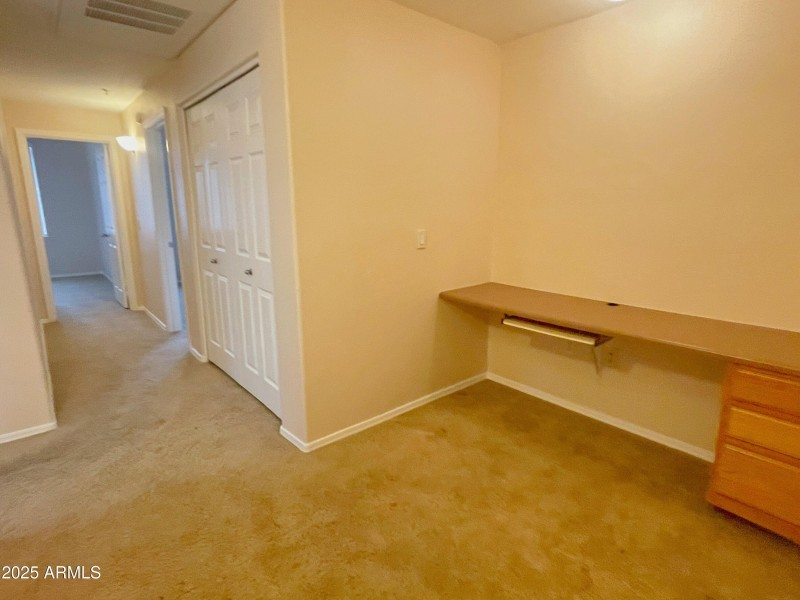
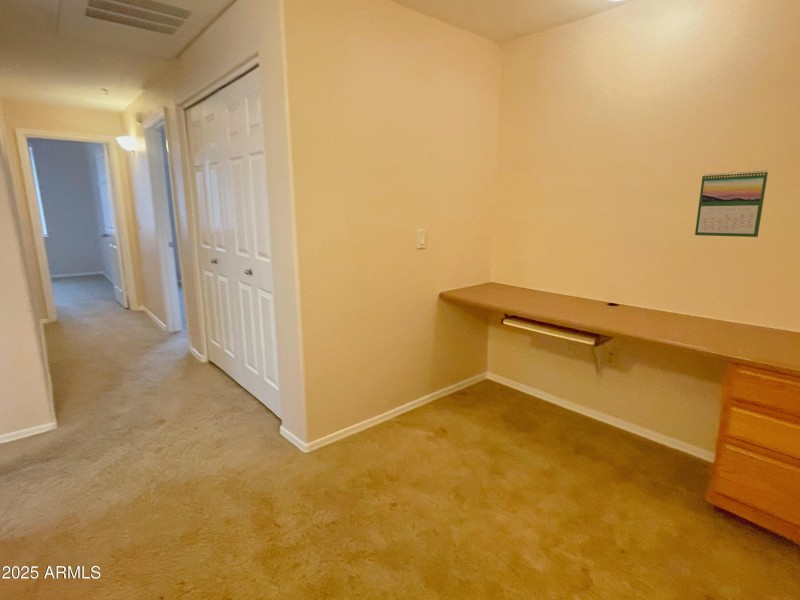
+ calendar [694,169,769,238]
